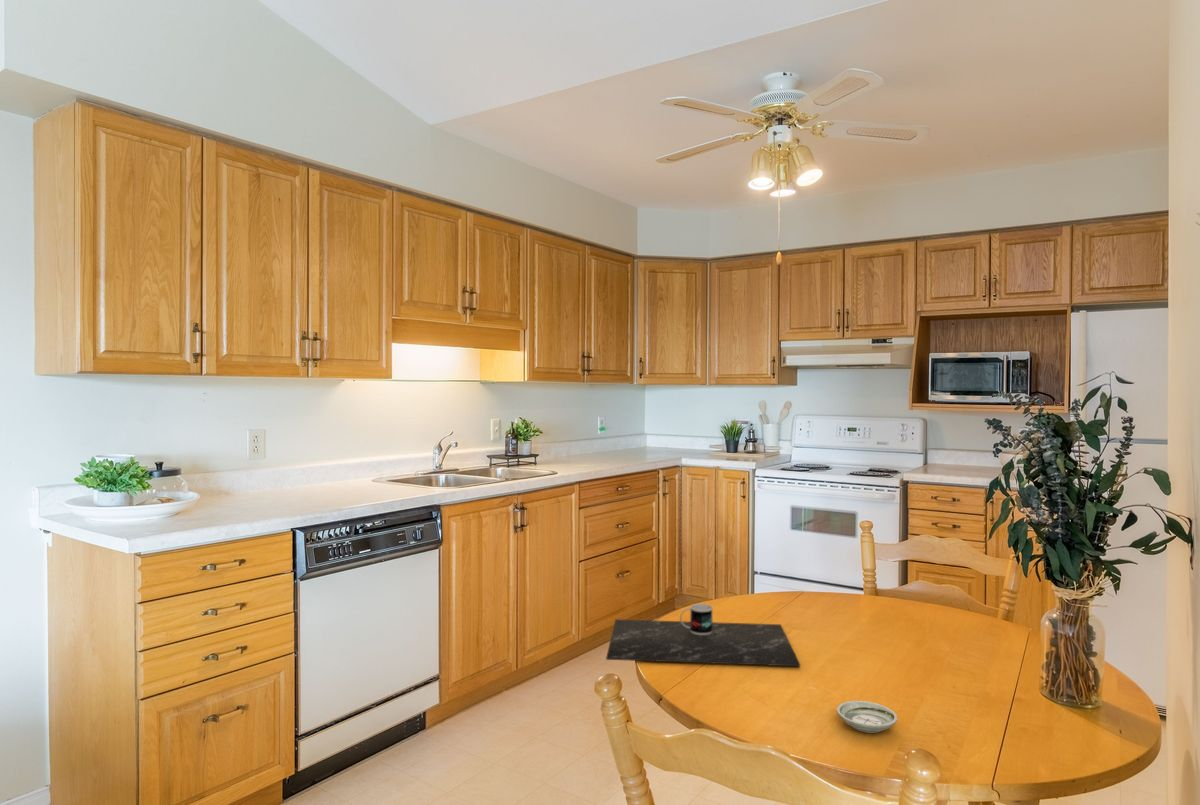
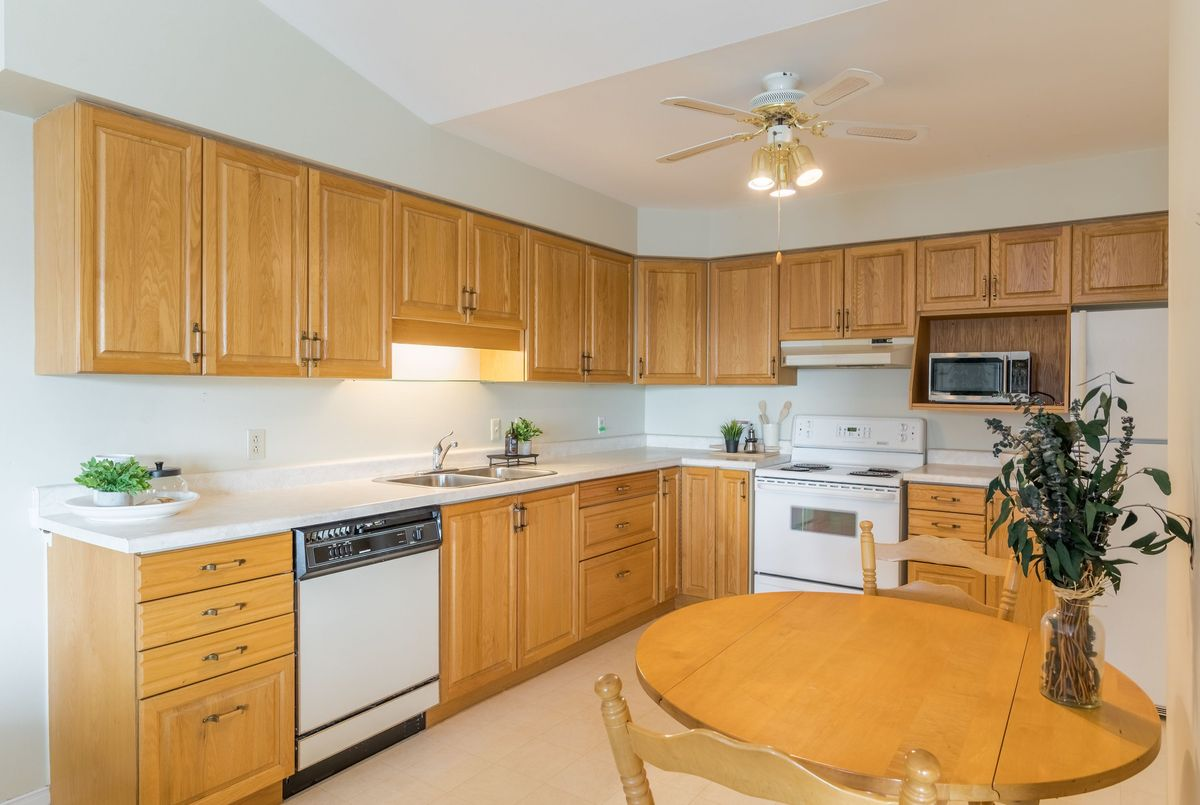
- saucer [836,700,898,734]
- placemat [605,603,801,667]
